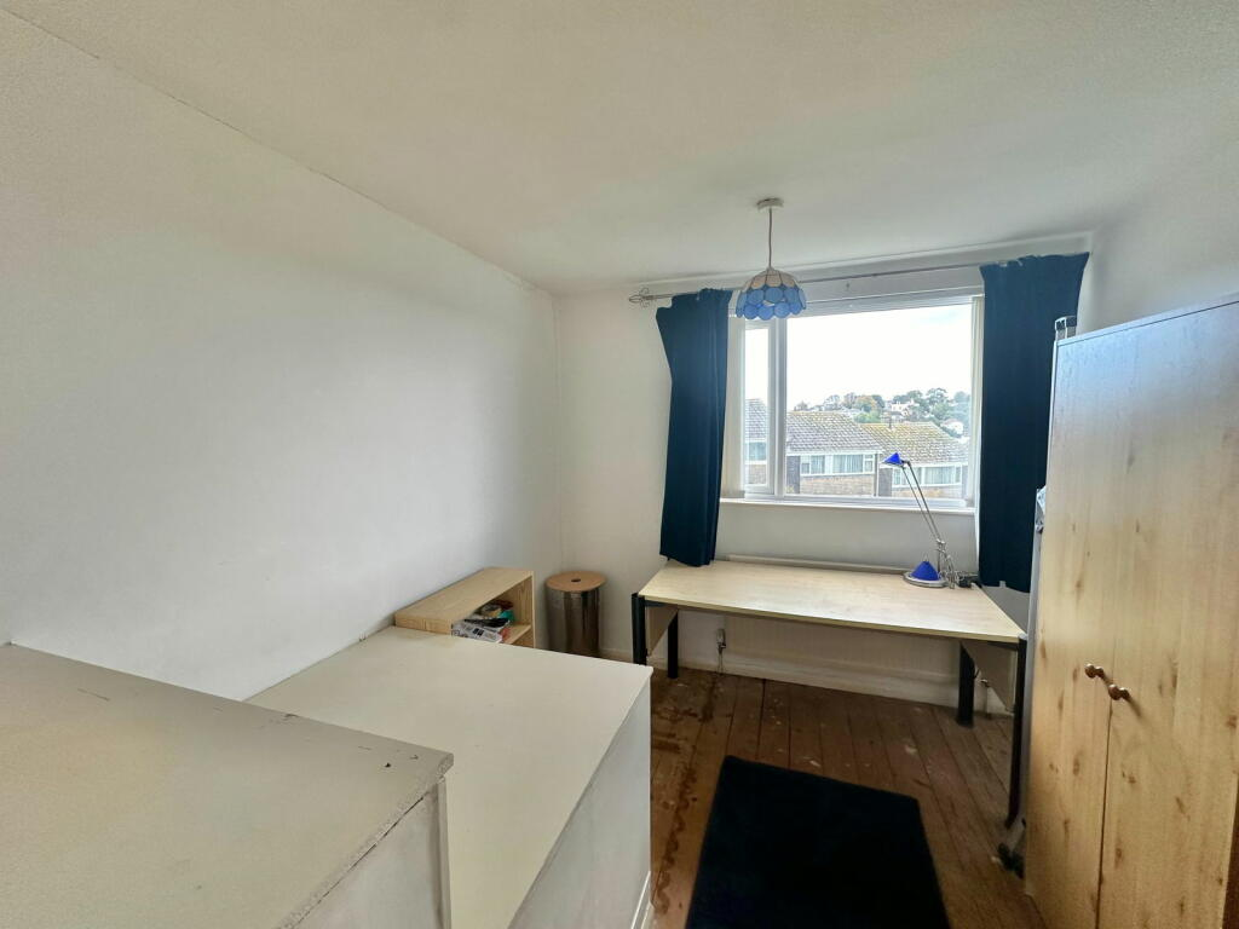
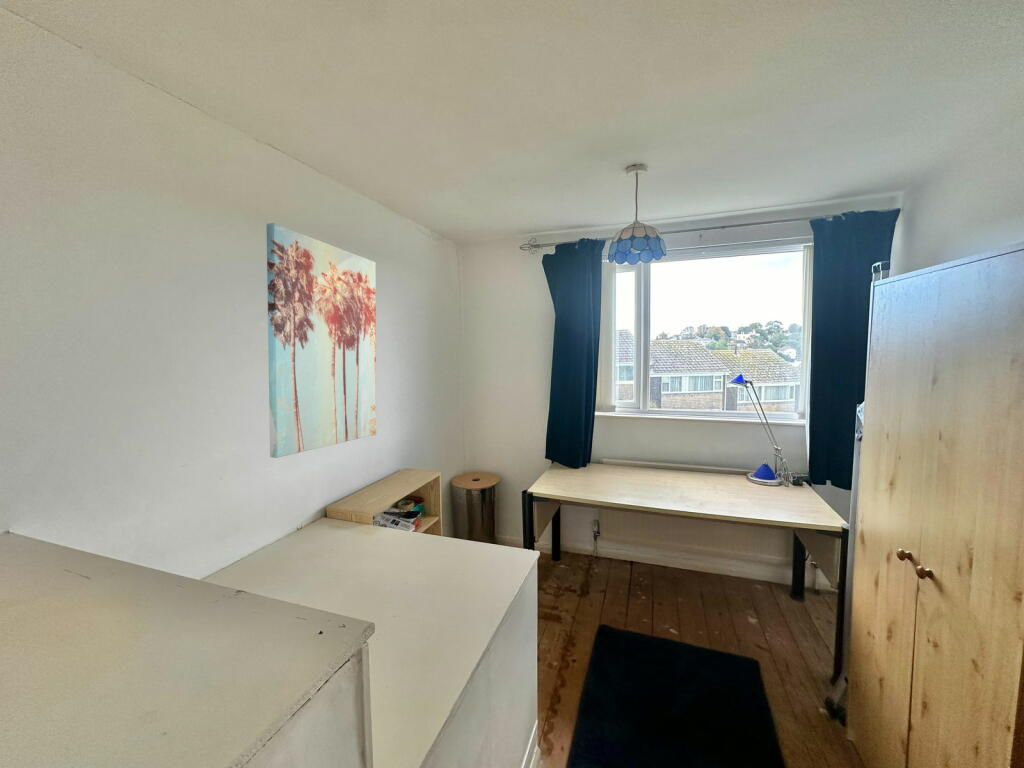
+ wall art [266,222,377,459]
